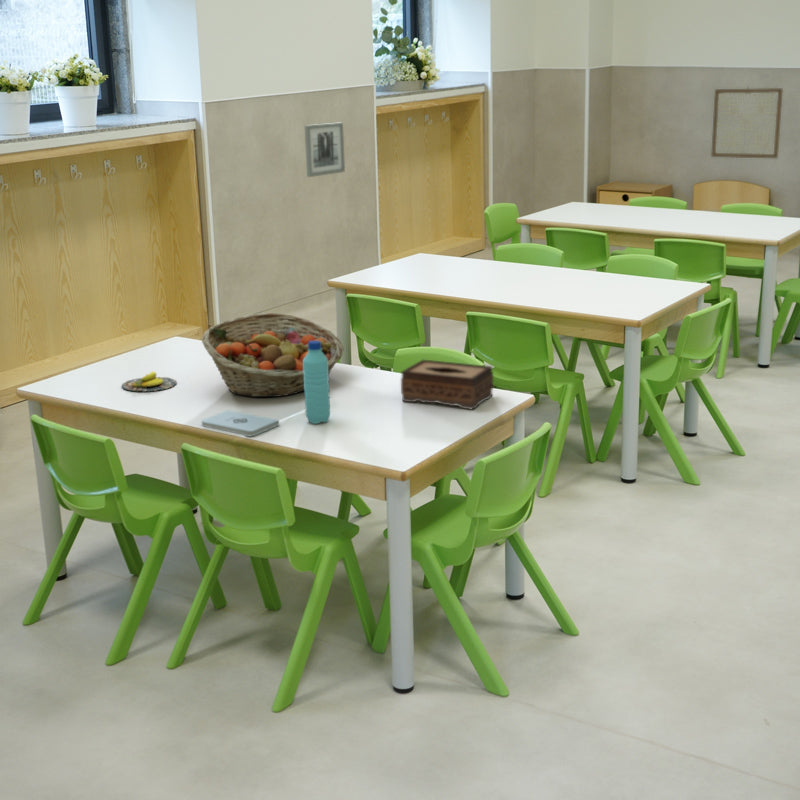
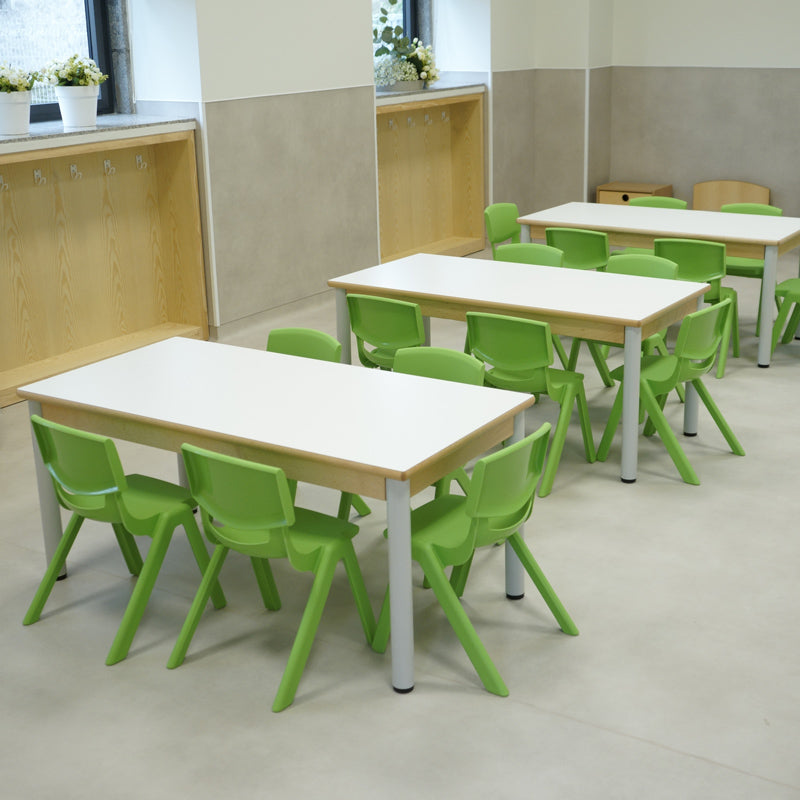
- banana [121,371,178,392]
- fruit basket [201,312,345,398]
- tissue box [400,359,494,410]
- notepad [200,409,280,437]
- wall art [710,85,784,159]
- water bottle [303,341,331,425]
- wall art [304,122,346,178]
